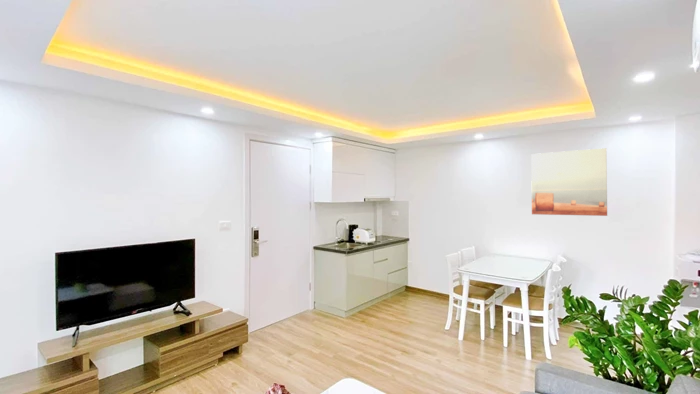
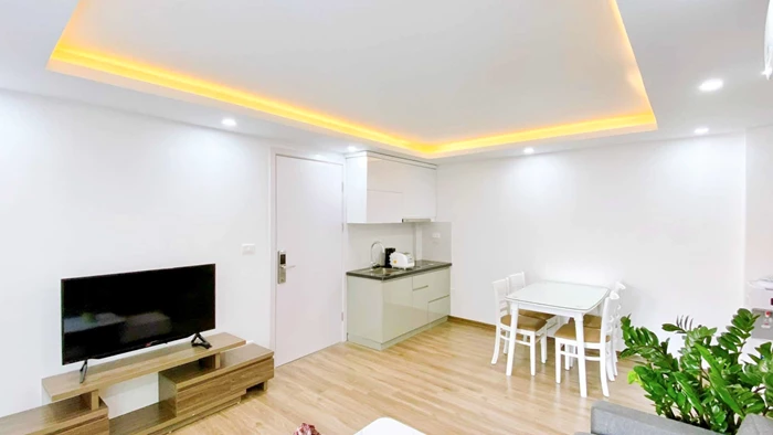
- wall art [530,147,608,217]
